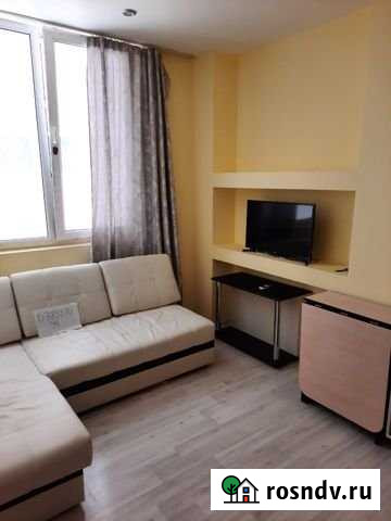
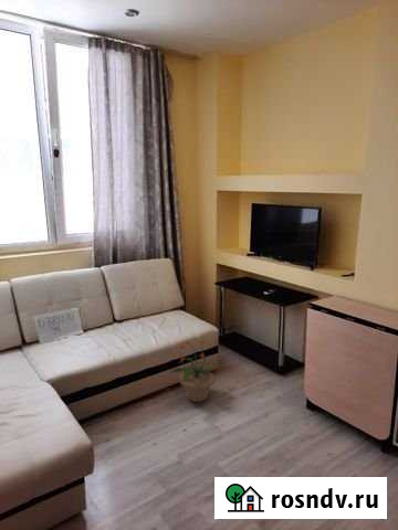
+ potted plant [170,339,222,403]
